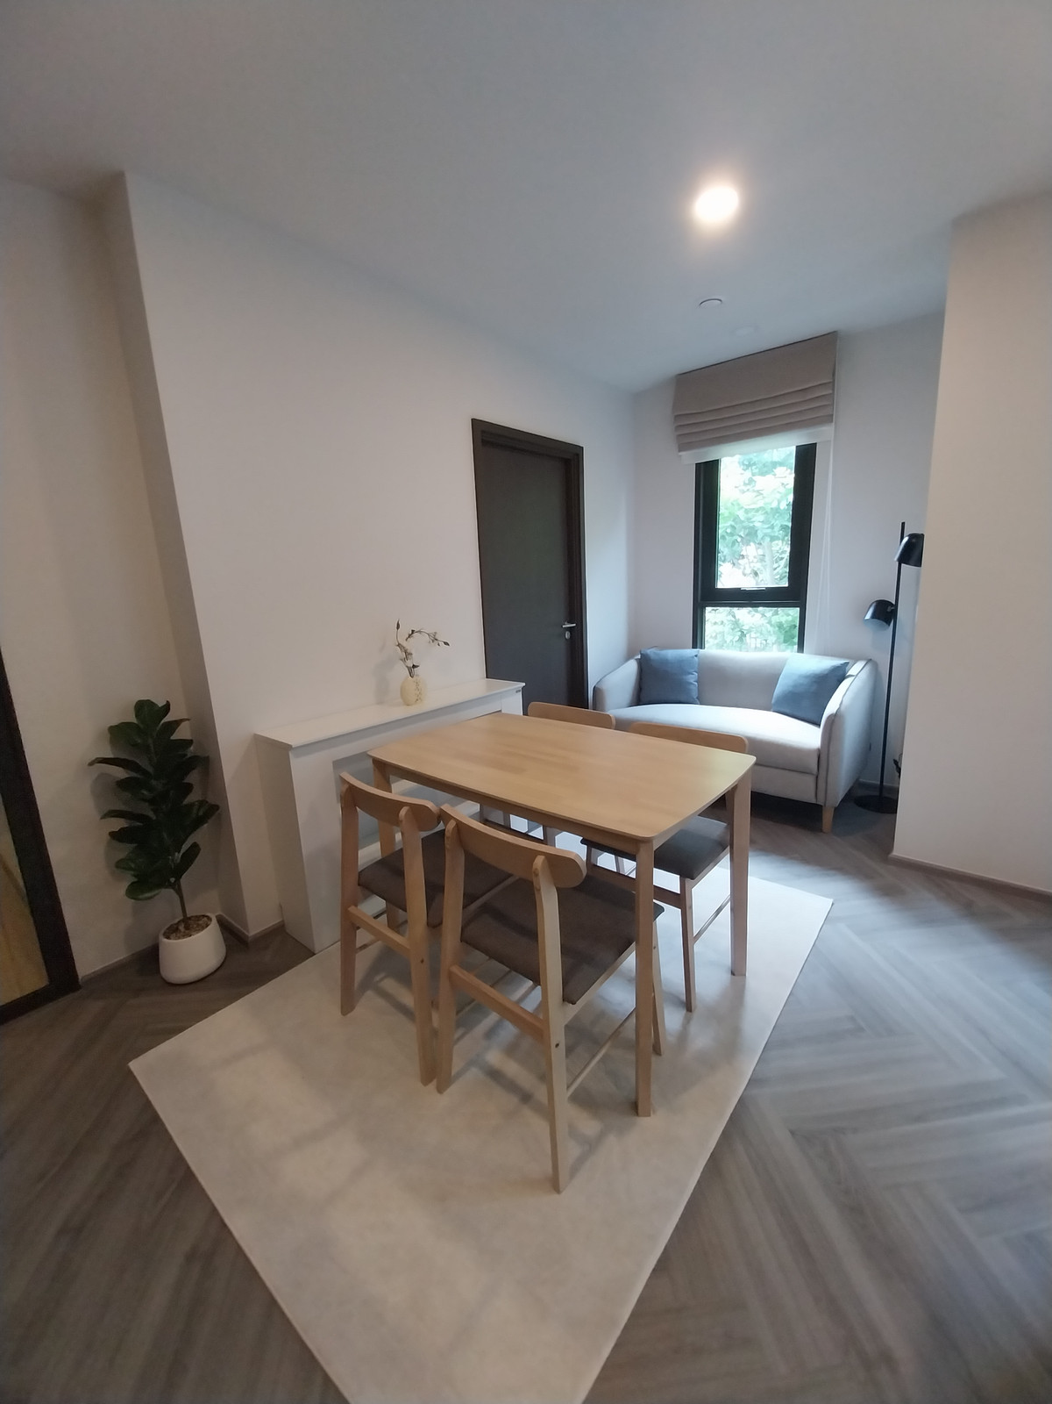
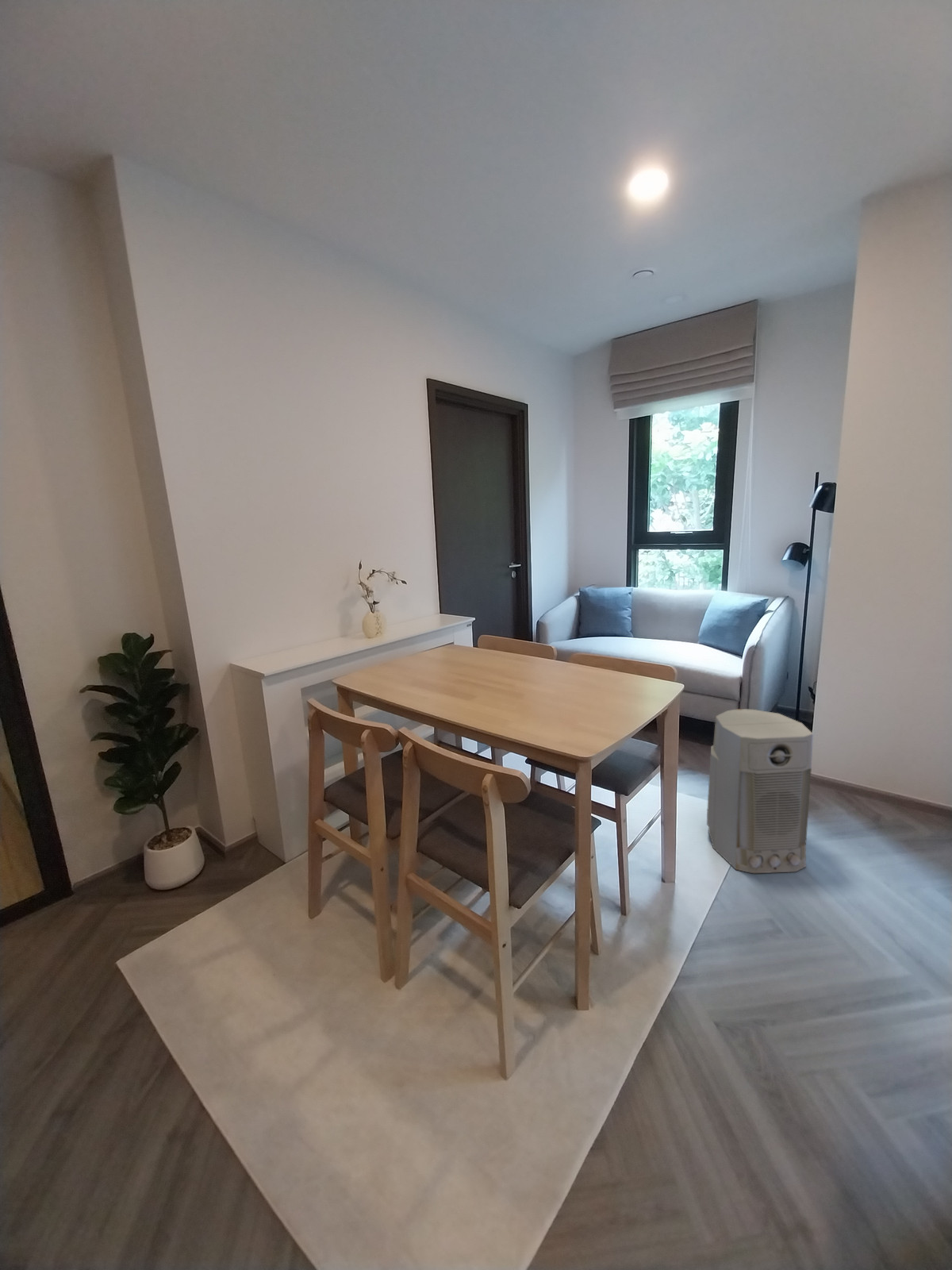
+ air purifier [706,708,814,874]
